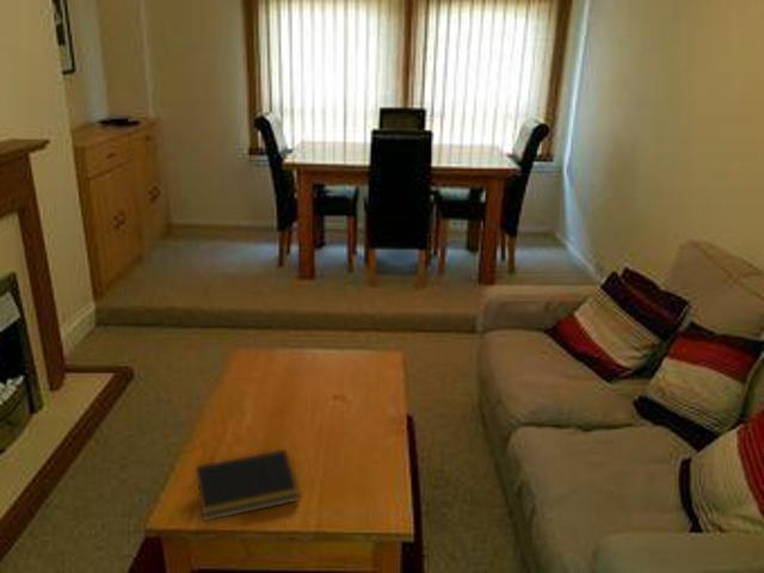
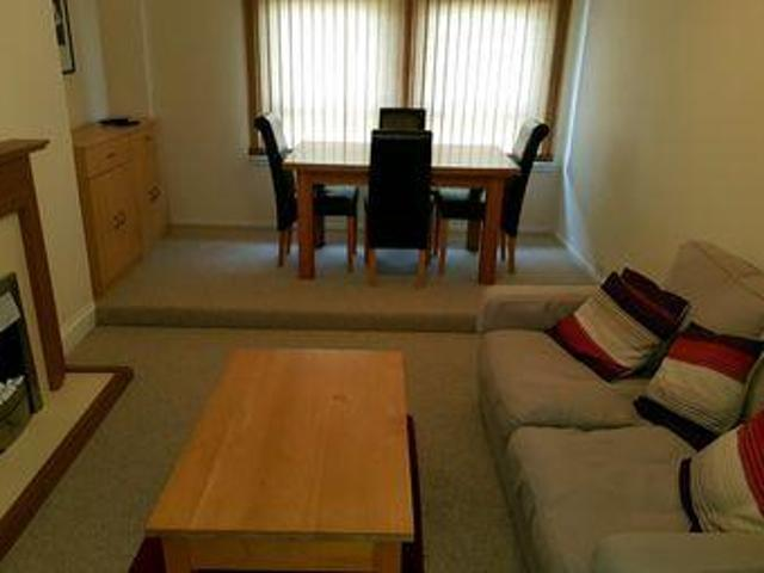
- notepad [193,449,301,522]
